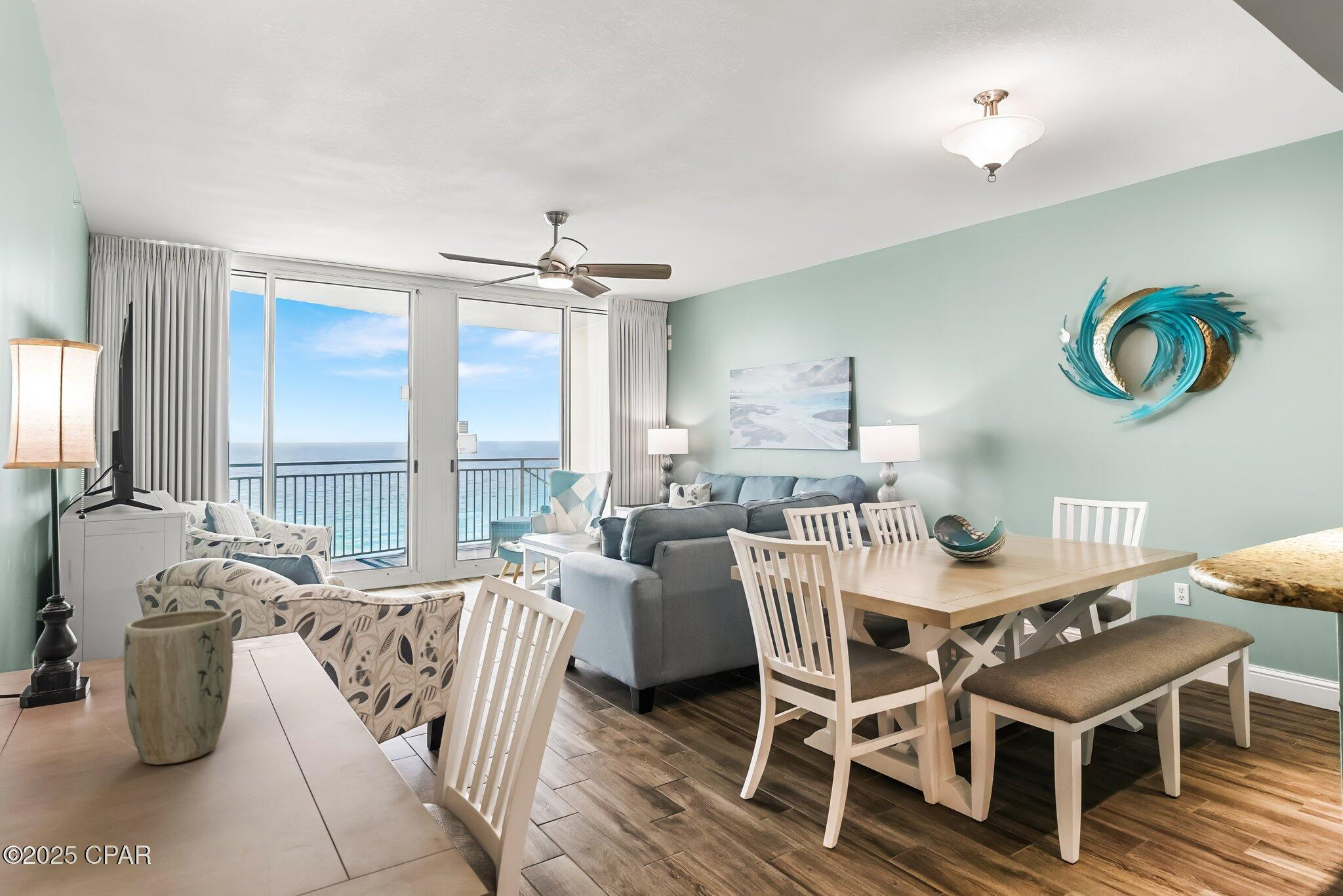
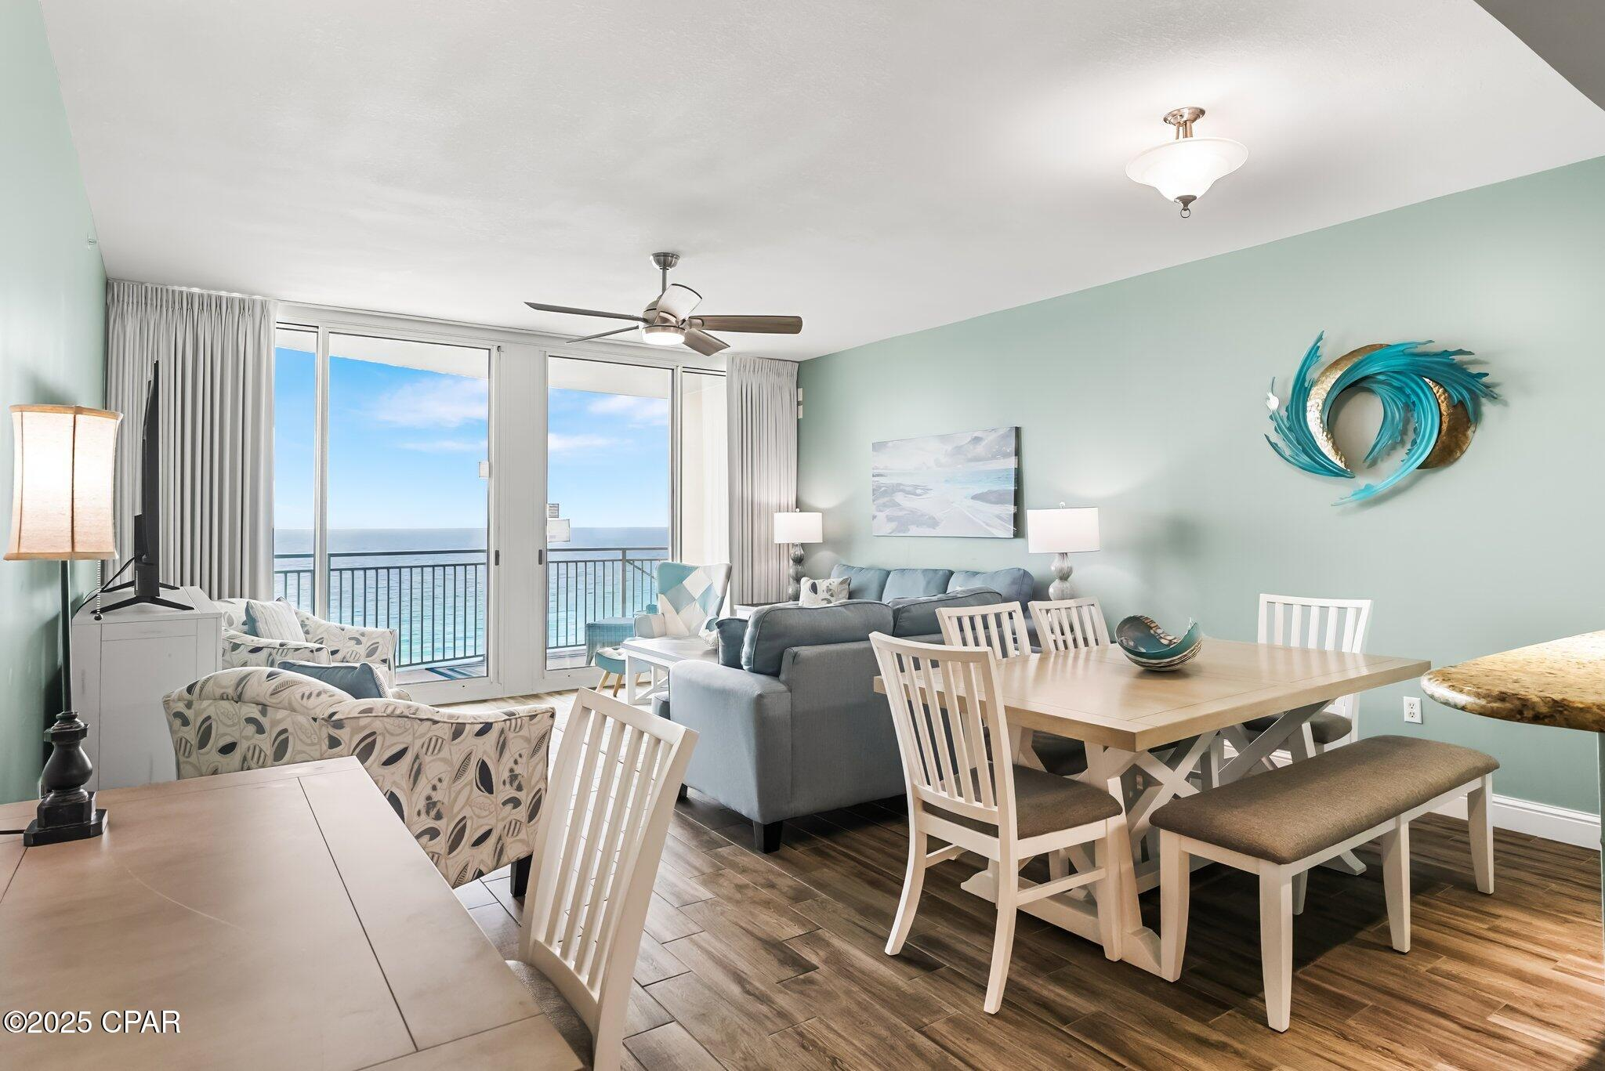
- plant pot [123,608,234,766]
